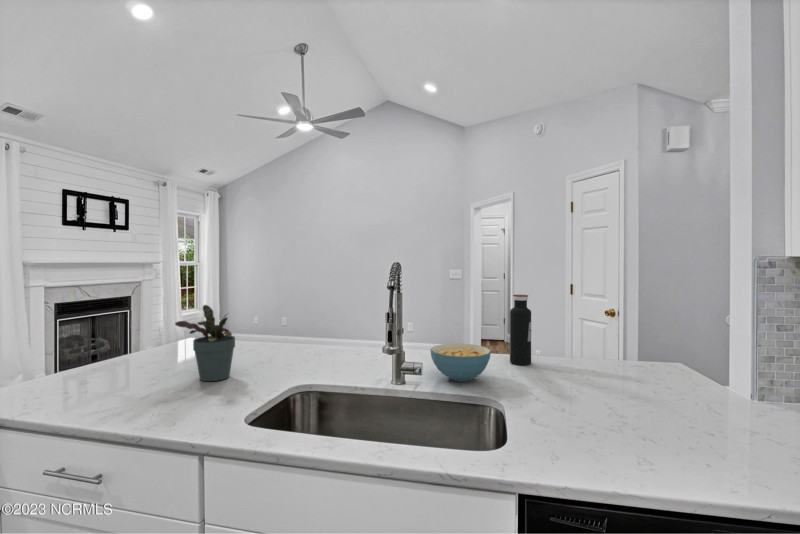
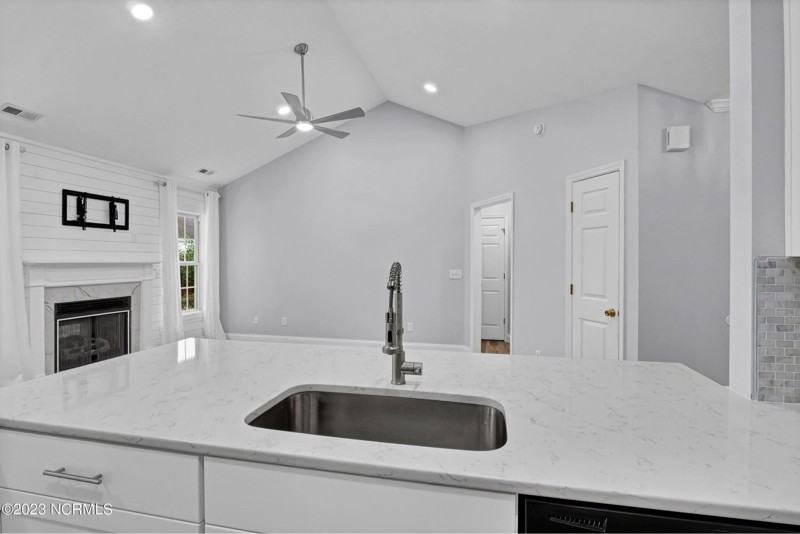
- cereal bowl [429,342,492,382]
- water bottle [509,294,532,366]
- potted plant [174,304,236,382]
